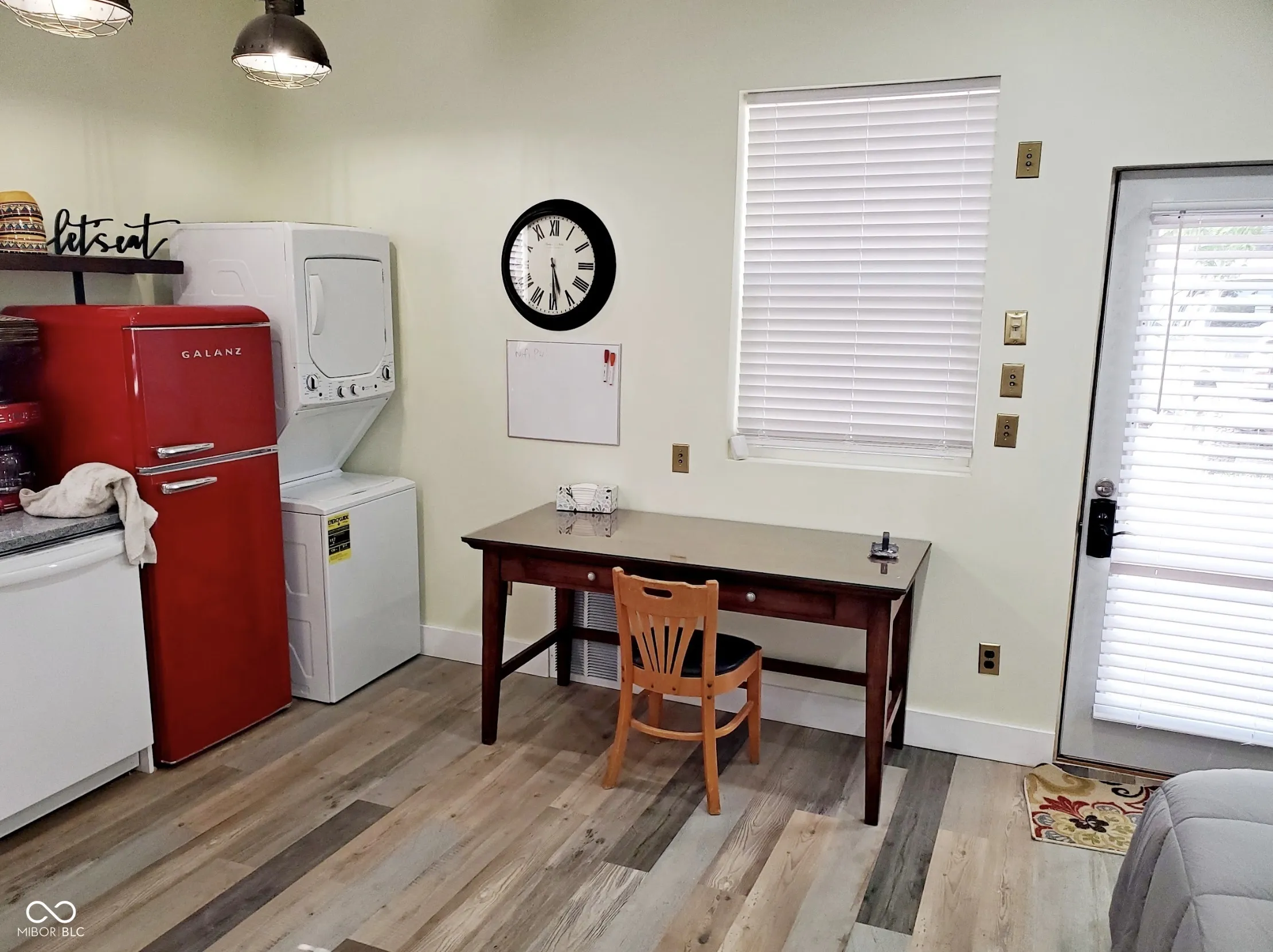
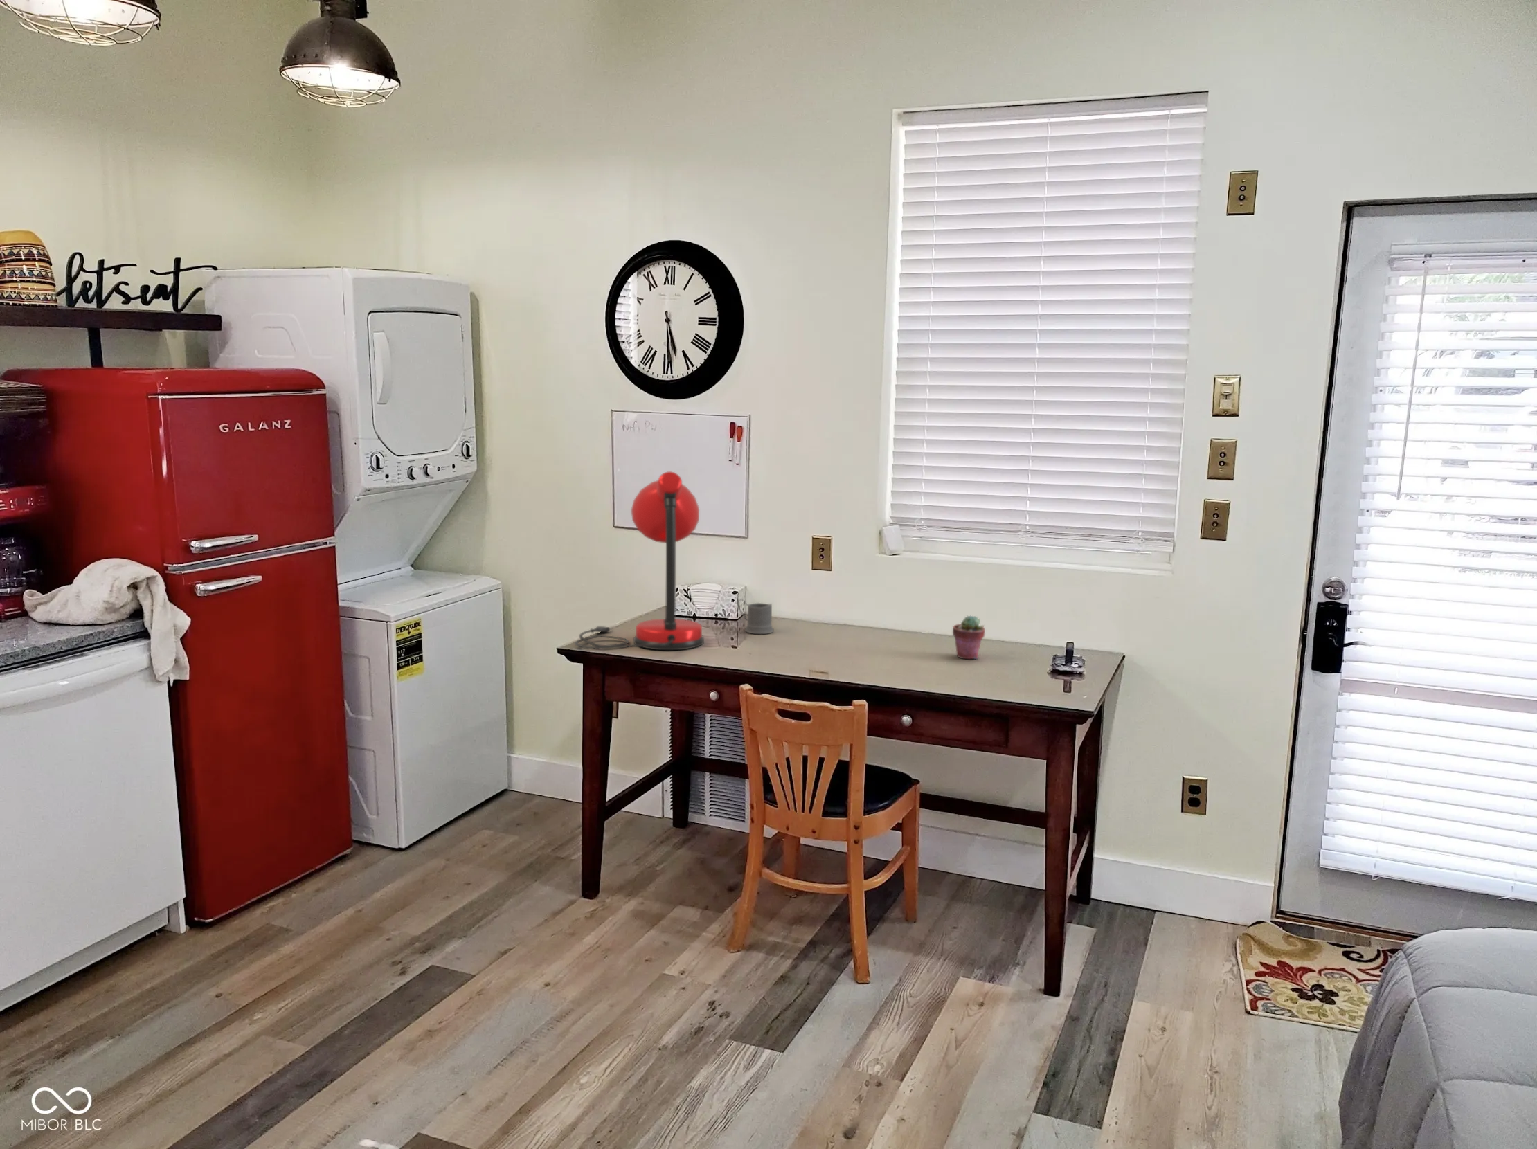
+ desk lamp [574,471,704,651]
+ potted succulent [951,614,986,660]
+ mug [737,599,774,635]
